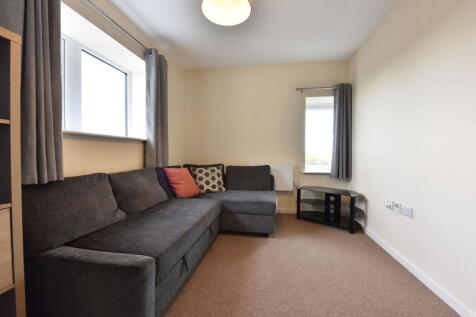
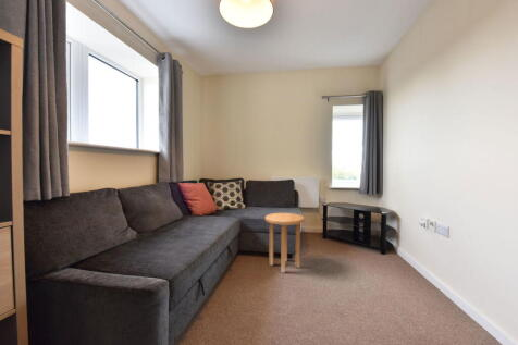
+ side table [264,212,306,274]
